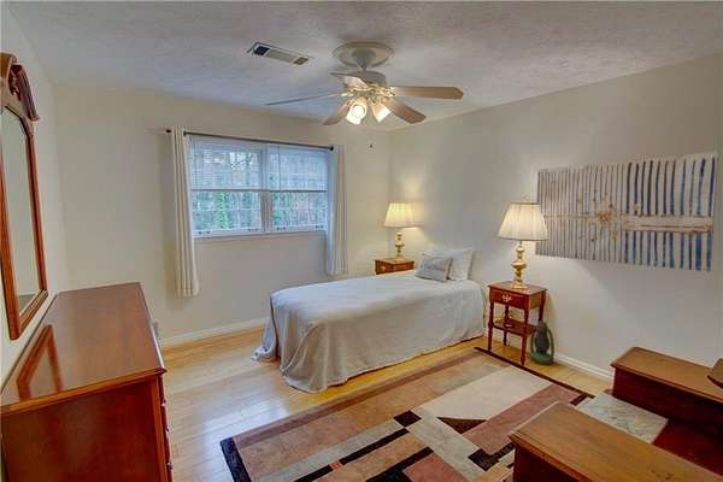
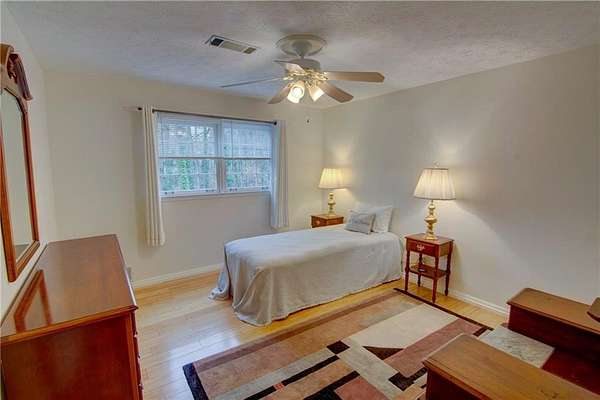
- wall art [534,149,721,272]
- lantern [528,321,556,366]
